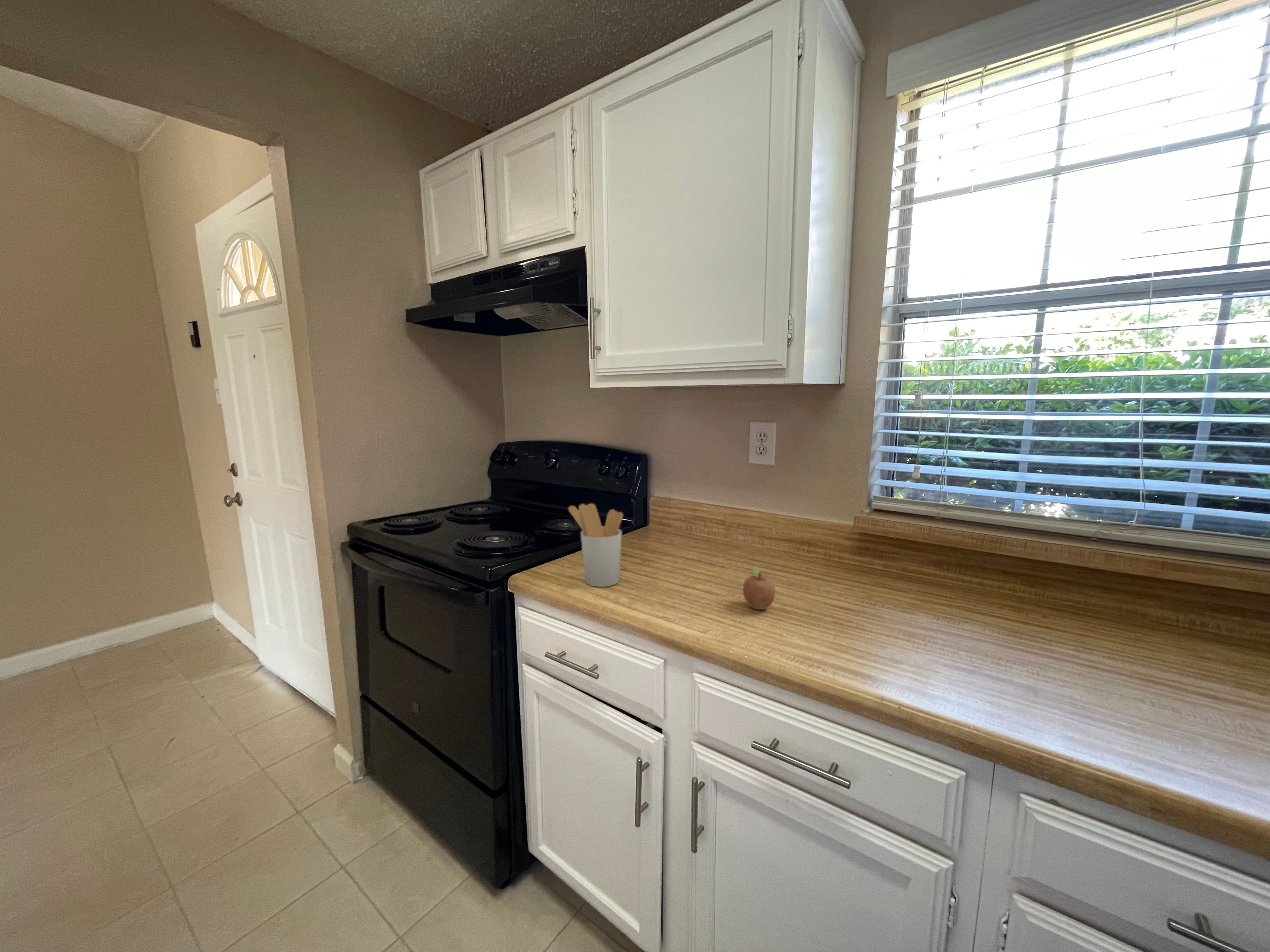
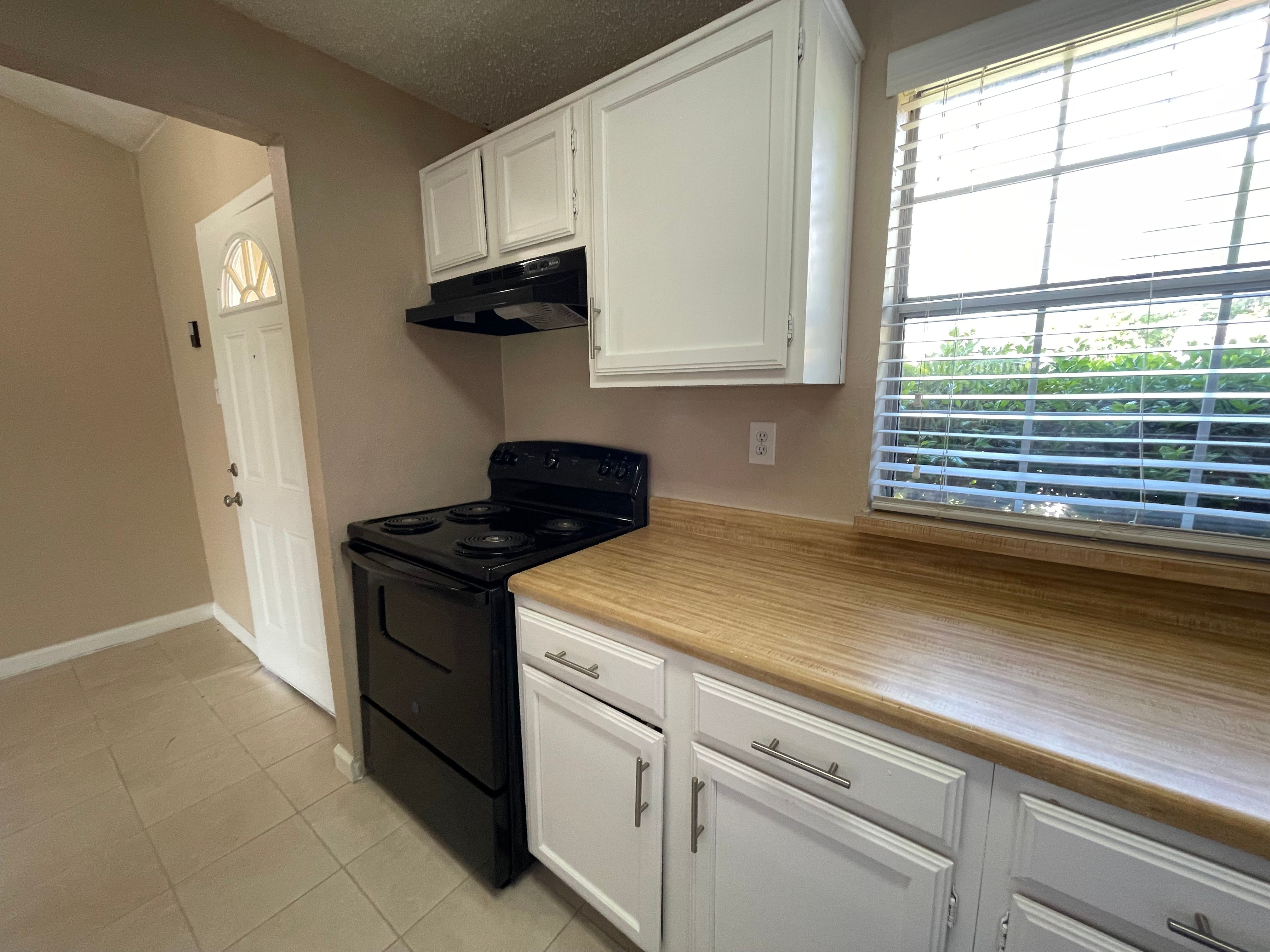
- utensil holder [568,503,623,587]
- fruit [743,565,776,610]
